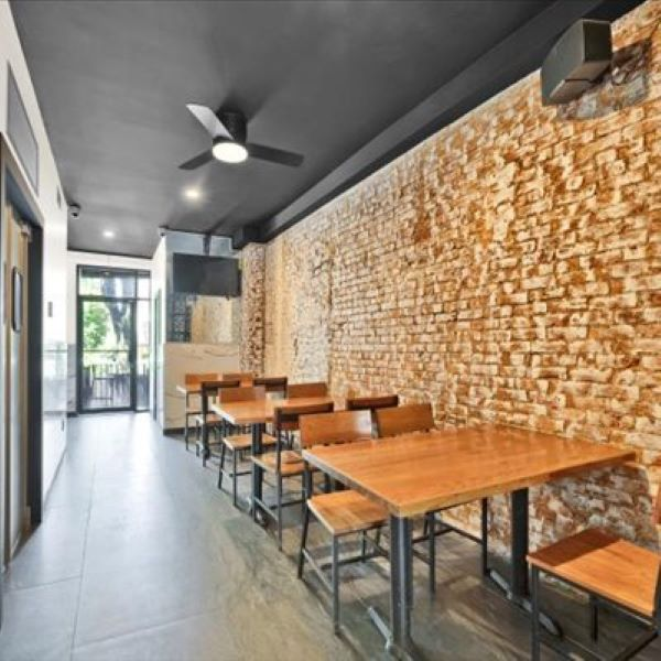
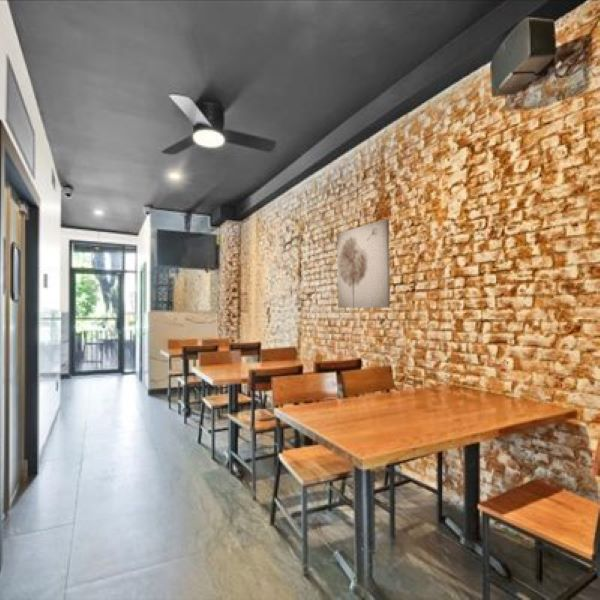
+ wall art [336,218,391,309]
